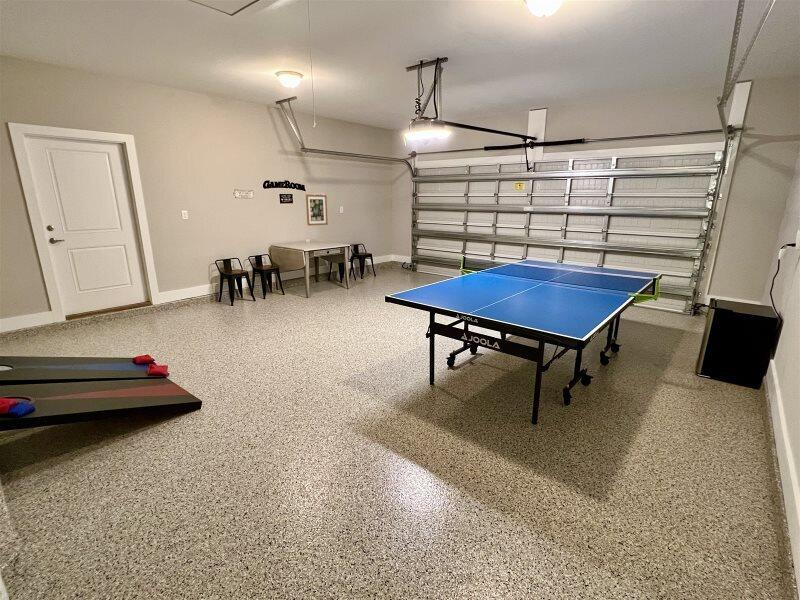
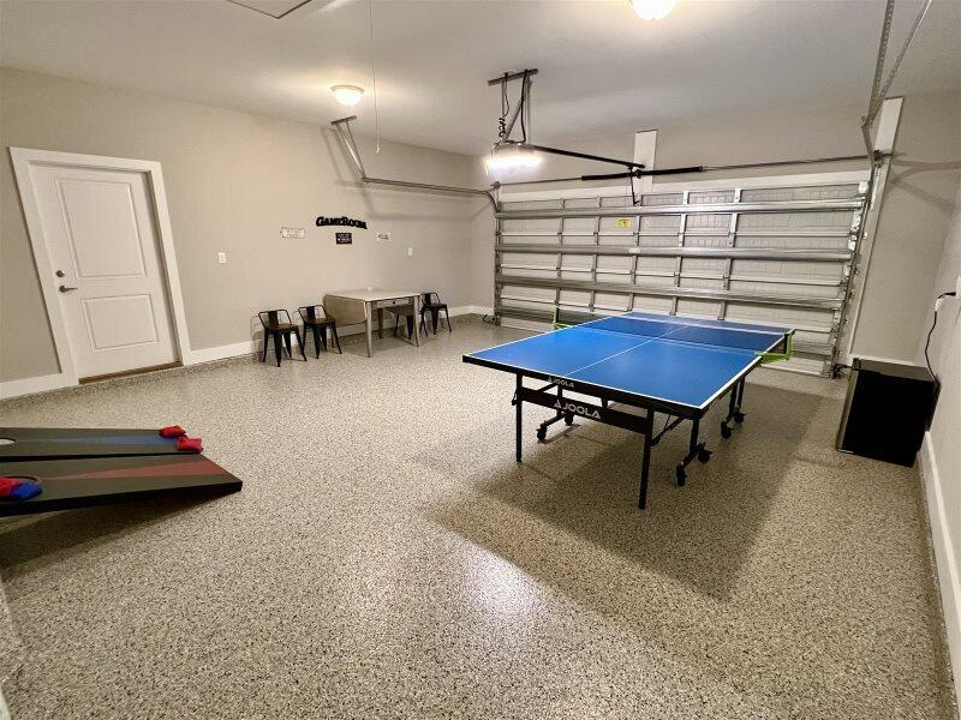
- wall art [305,194,329,227]
